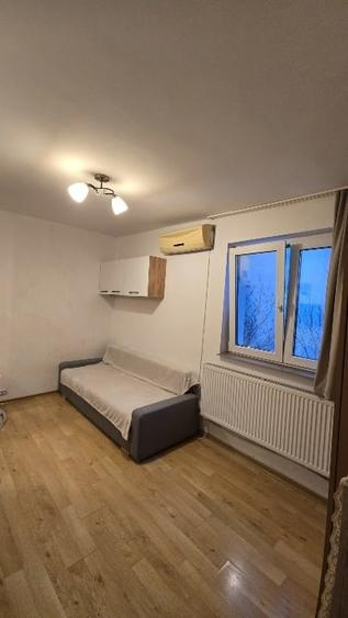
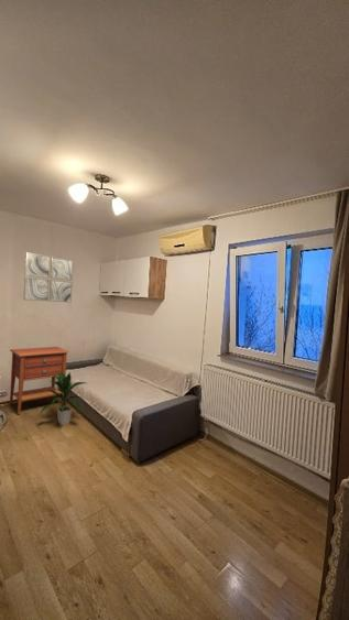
+ wall art [22,251,75,304]
+ indoor plant [39,371,87,426]
+ nightstand [9,346,70,415]
